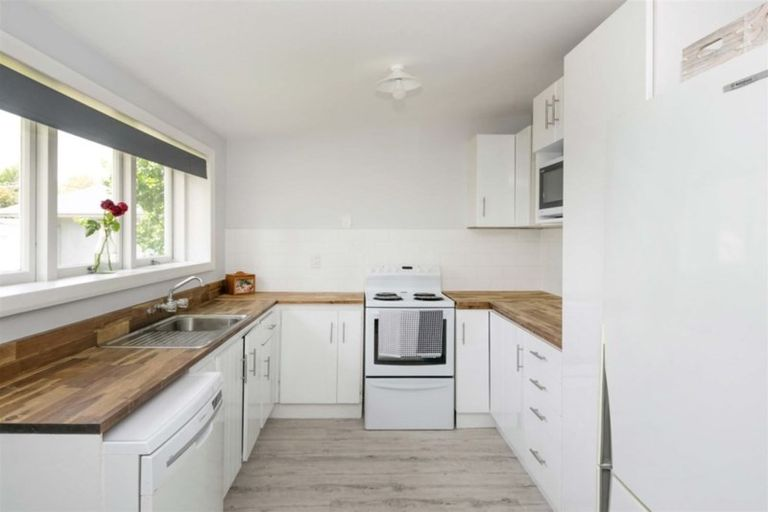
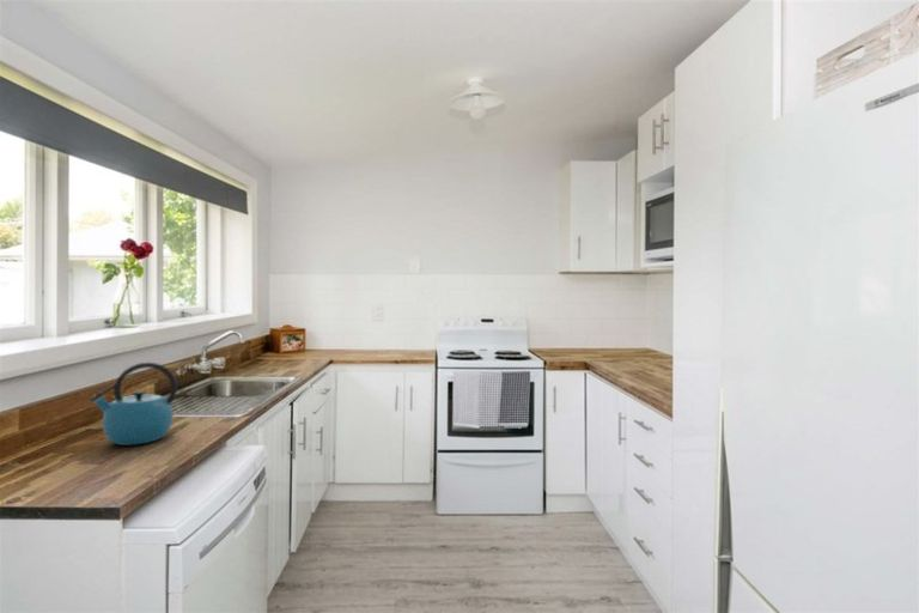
+ kettle [89,362,178,447]
